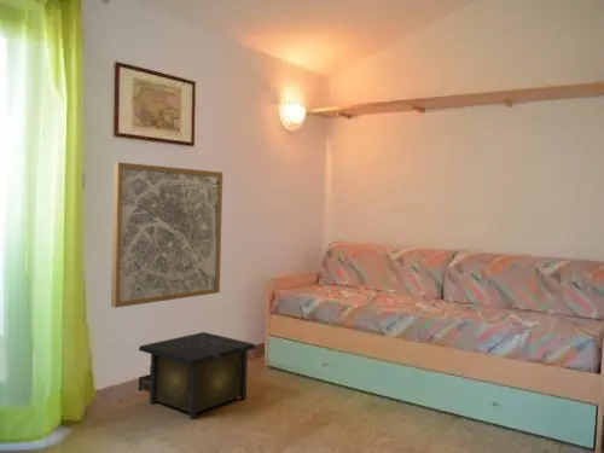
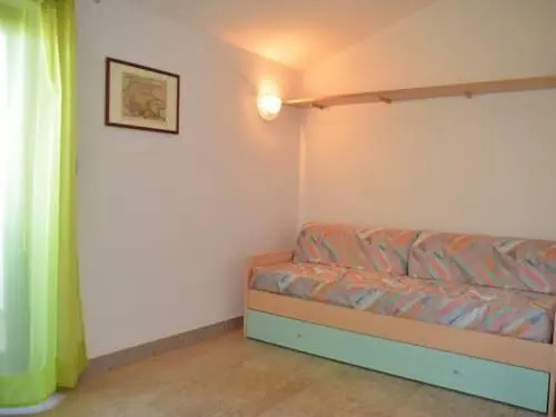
- wall art [110,161,223,309]
- nightstand [138,331,257,419]
